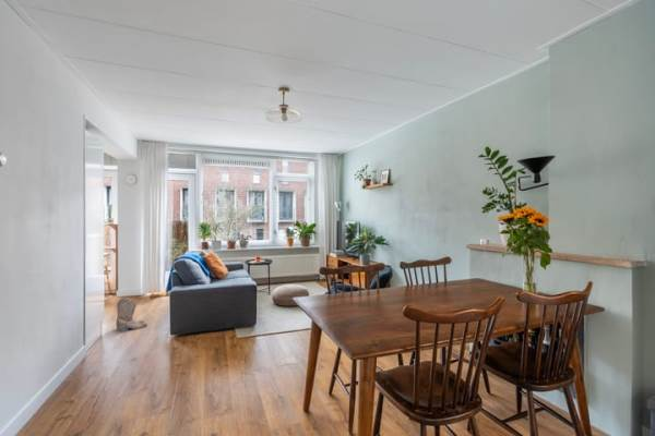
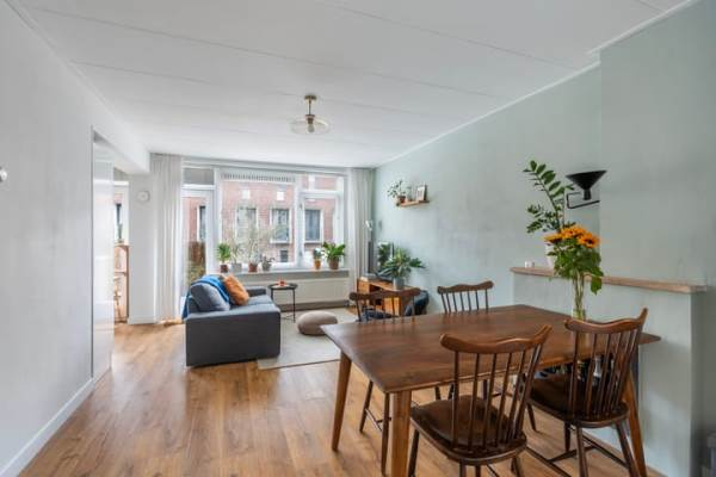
- boots [115,296,148,332]
